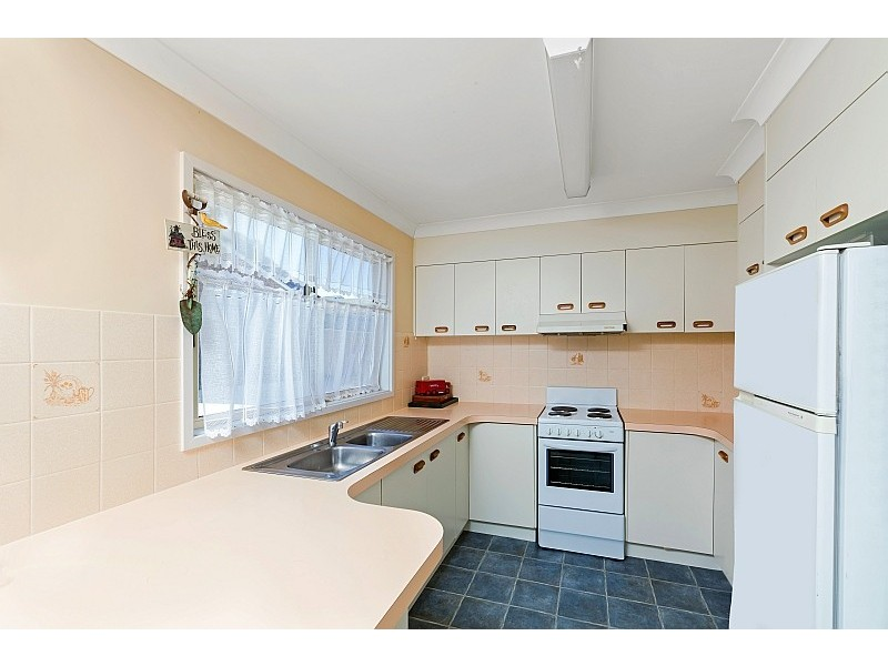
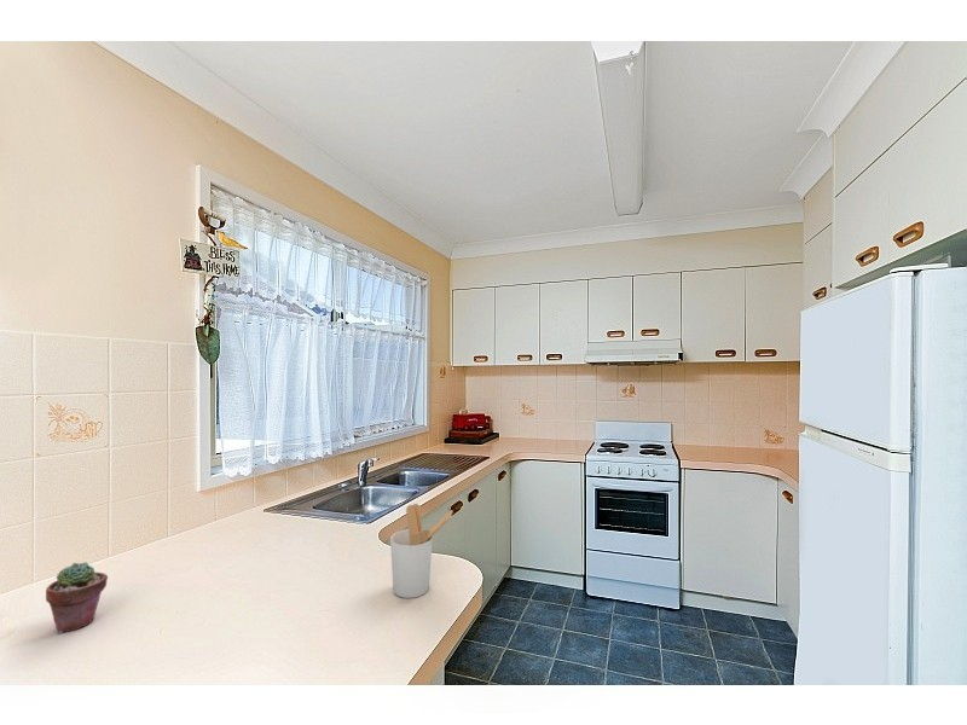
+ utensil holder [389,503,453,599]
+ potted succulent [45,561,109,634]
